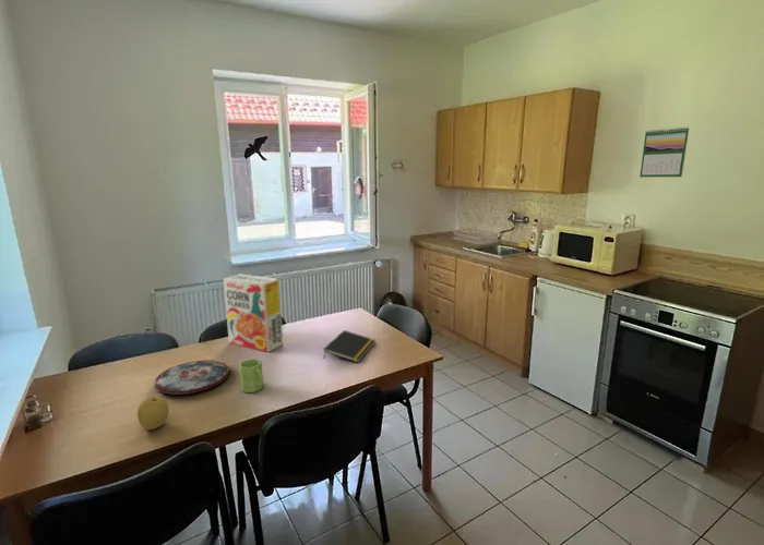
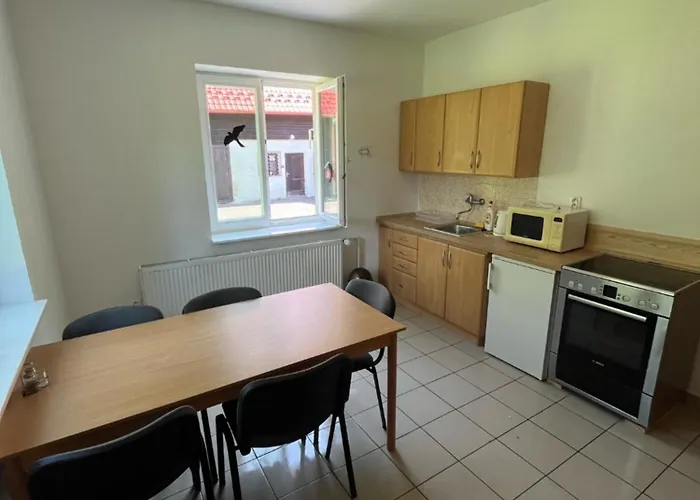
- calendar [638,125,690,178]
- plate [154,360,230,396]
- mug [238,358,264,393]
- cereal box [223,272,284,353]
- fruit [136,396,170,431]
- notepad [322,329,377,363]
